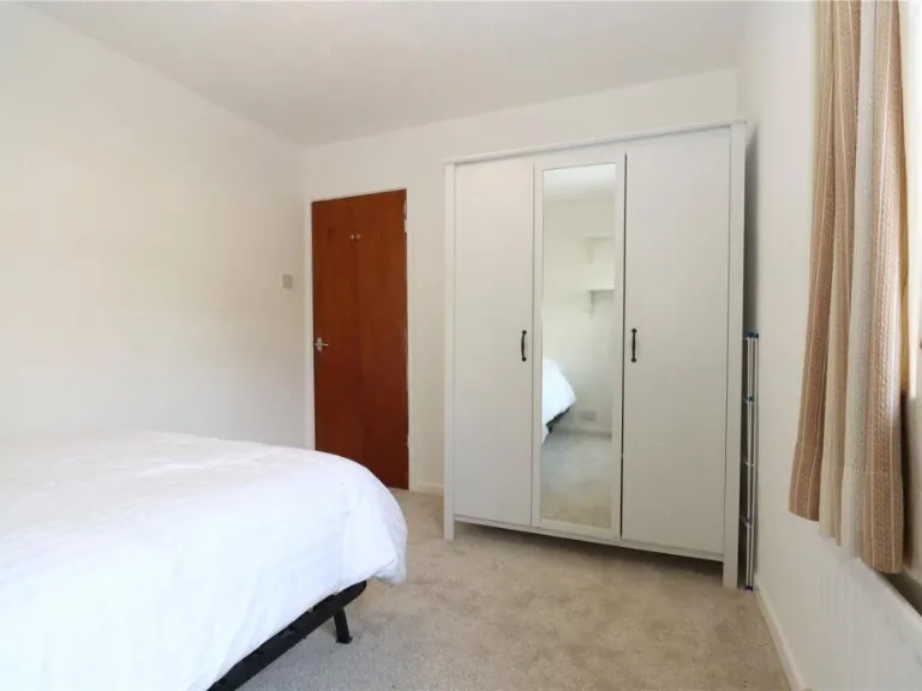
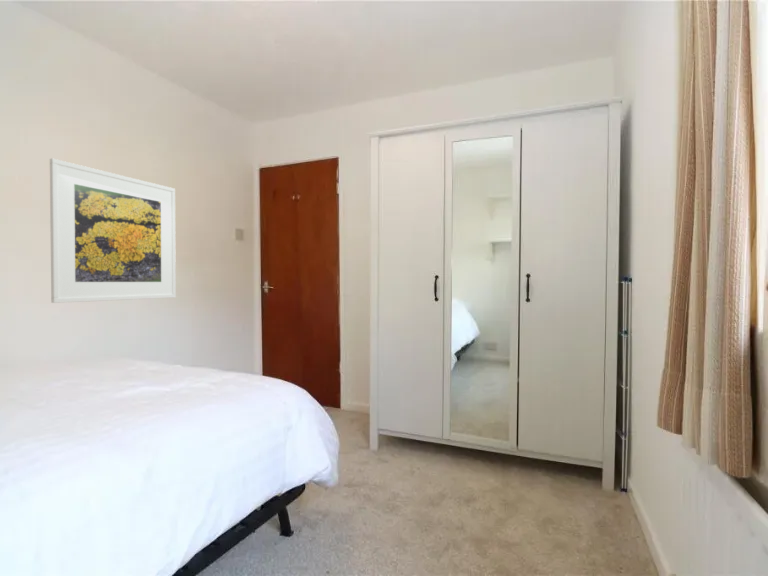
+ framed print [49,157,177,304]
